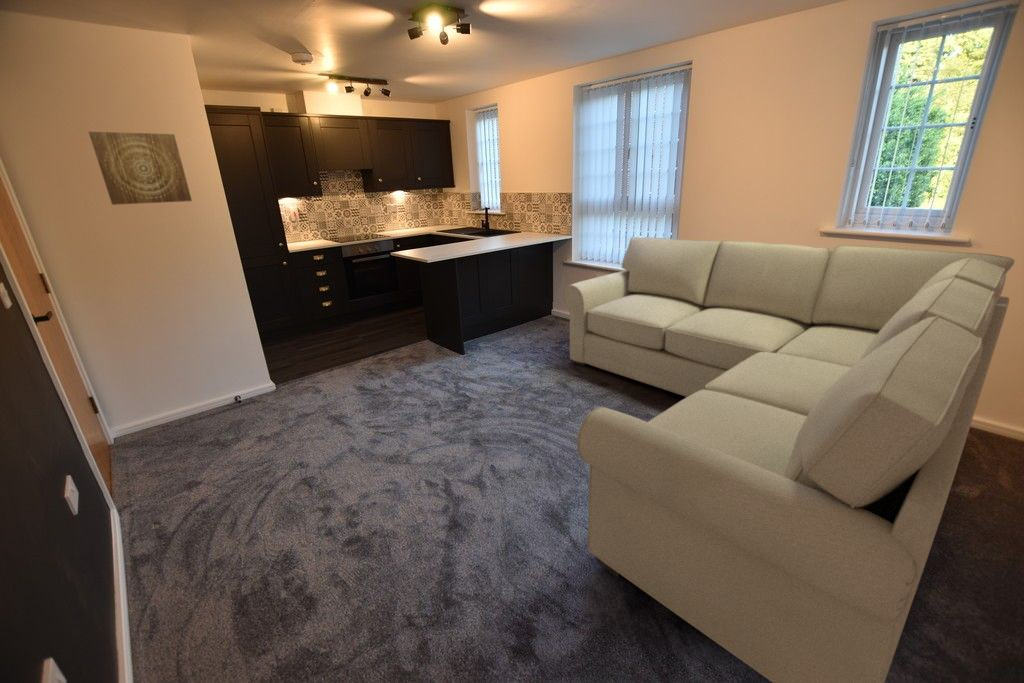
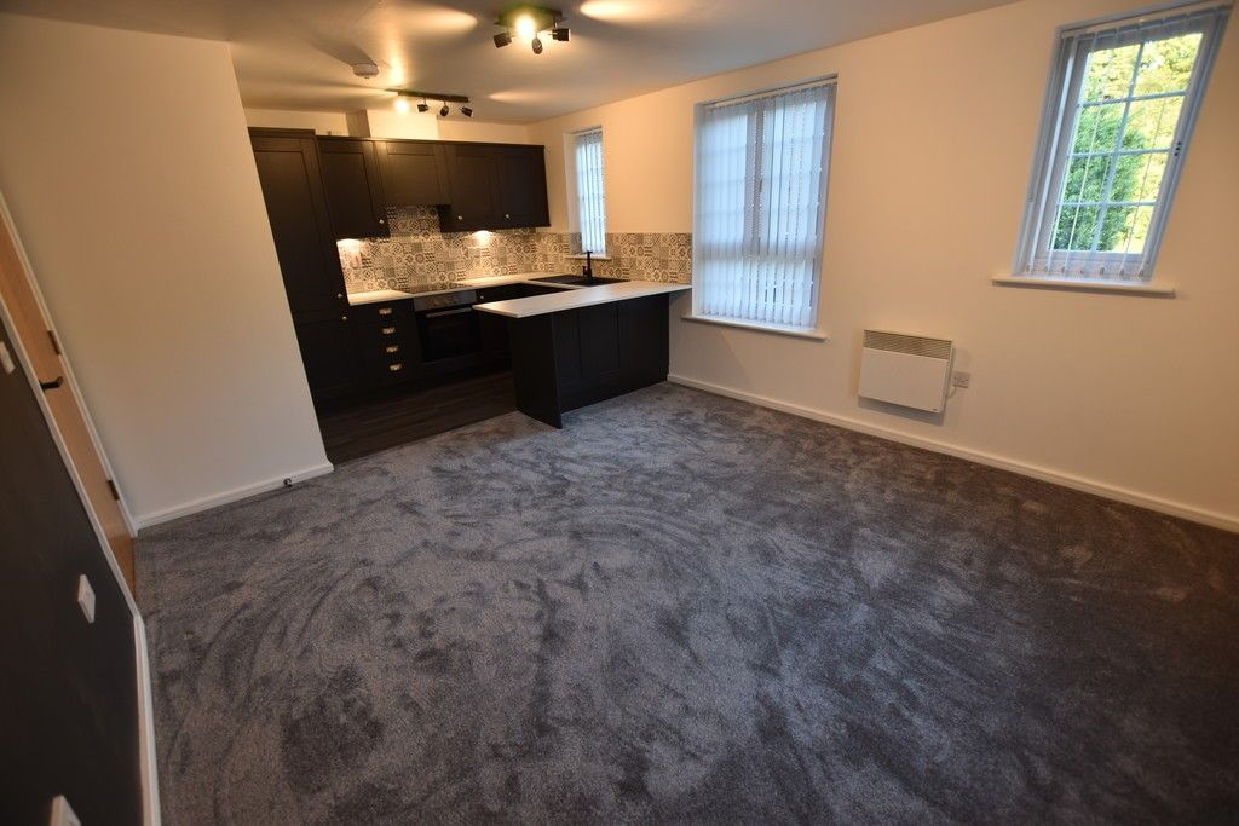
- sofa [562,236,1016,683]
- wall art [88,131,193,206]
